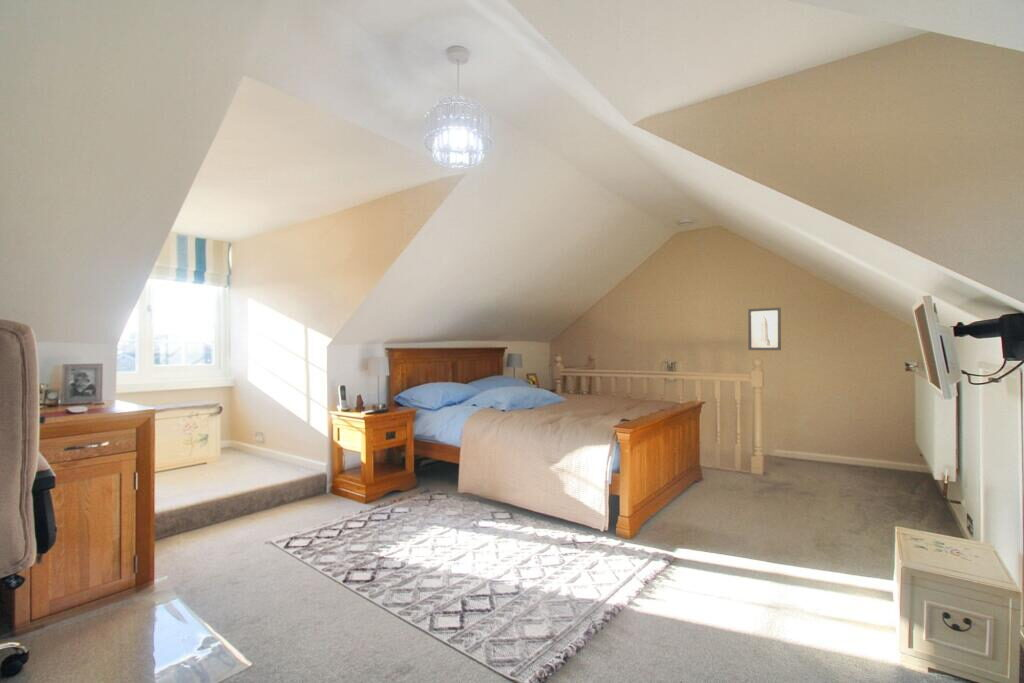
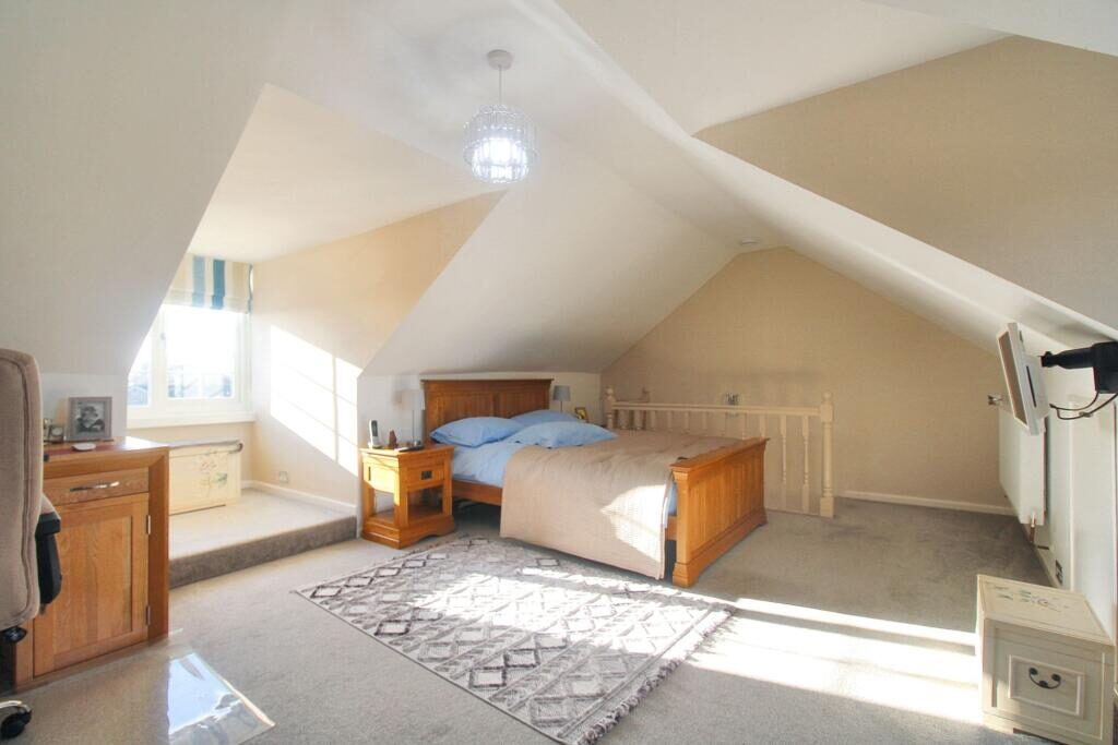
- wall art [747,307,782,351]
